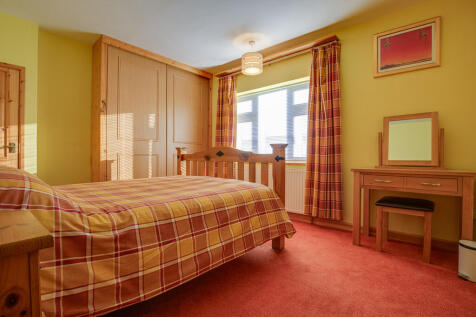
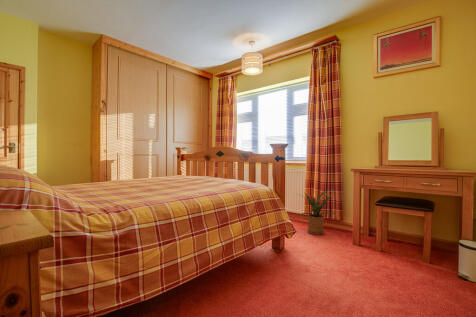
+ house plant [297,189,338,236]
